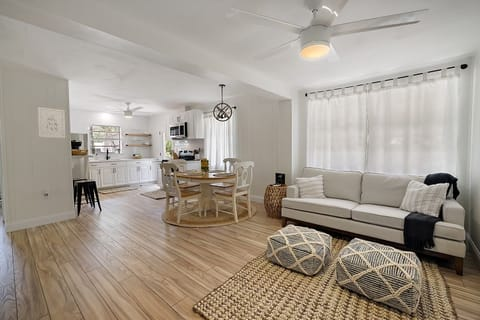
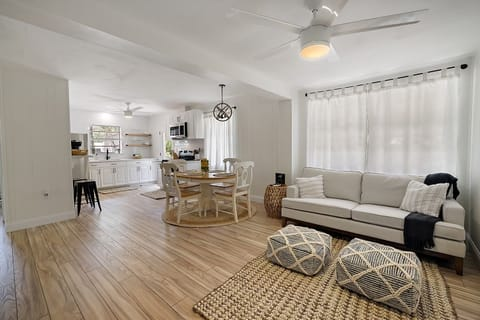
- wall art [37,106,66,139]
